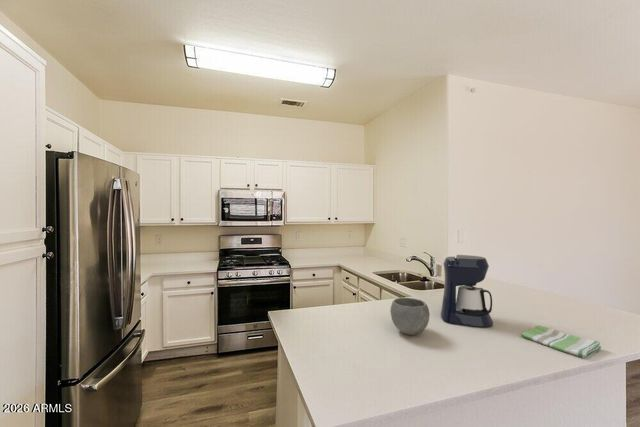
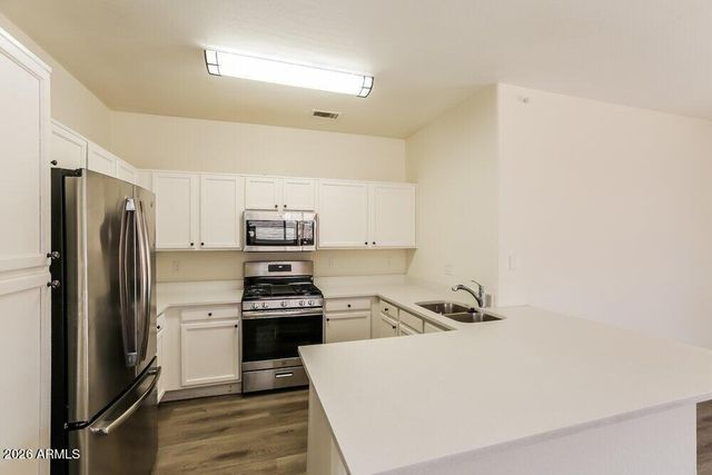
- coffee maker [440,254,494,328]
- bowl [390,296,431,336]
- dish towel [520,325,602,359]
